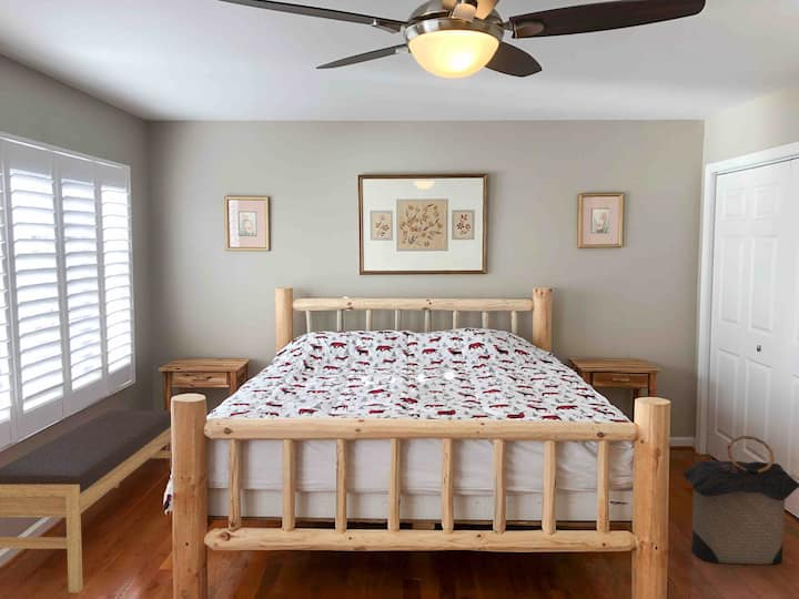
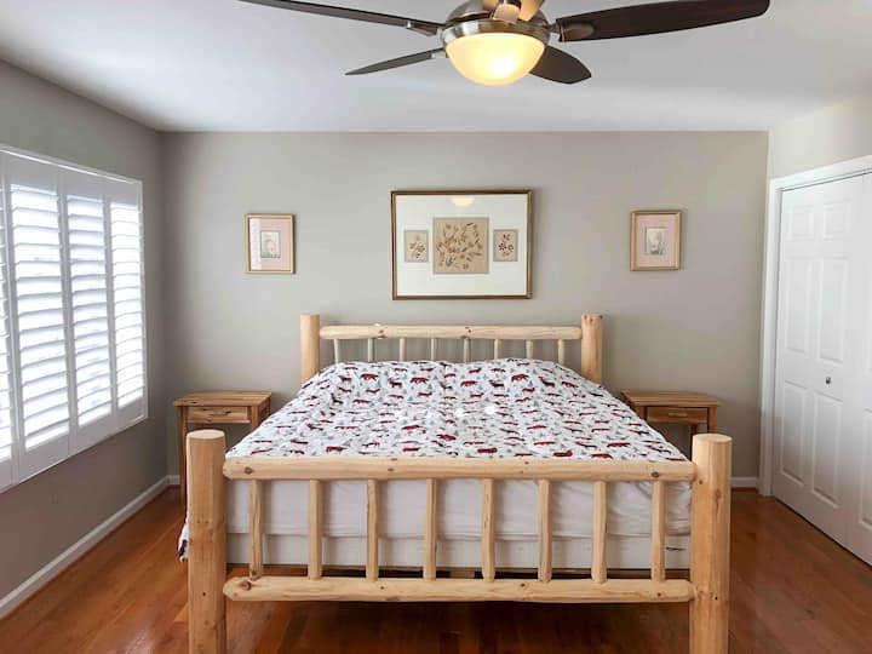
- laundry hamper [681,435,799,566]
- bench [0,409,171,593]
